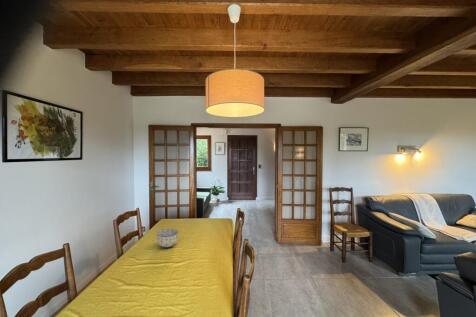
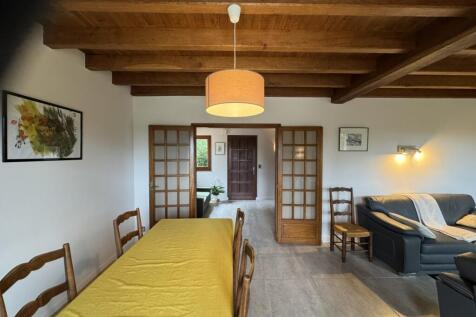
- bowl [156,228,179,249]
